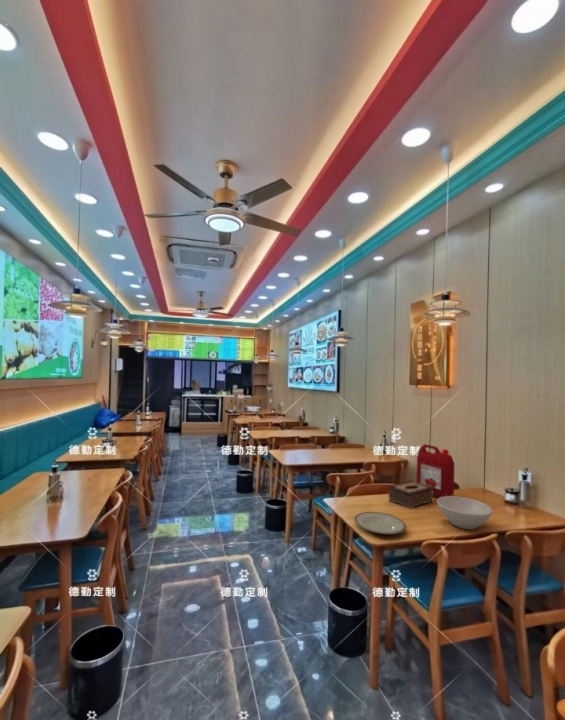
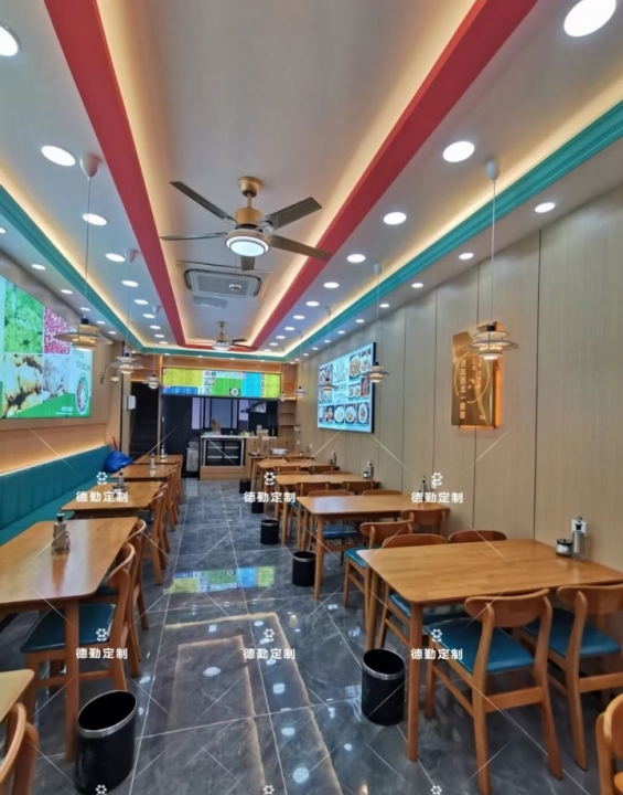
- plate [353,511,407,535]
- tissue box [388,480,434,509]
- bowl [436,495,494,530]
- ketchup jug [415,443,456,499]
